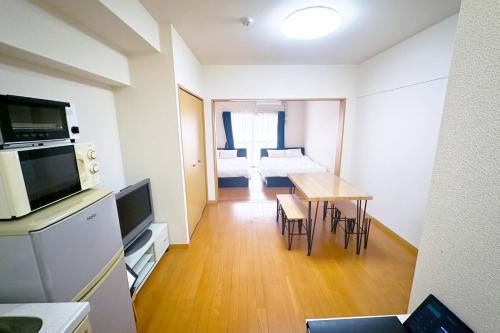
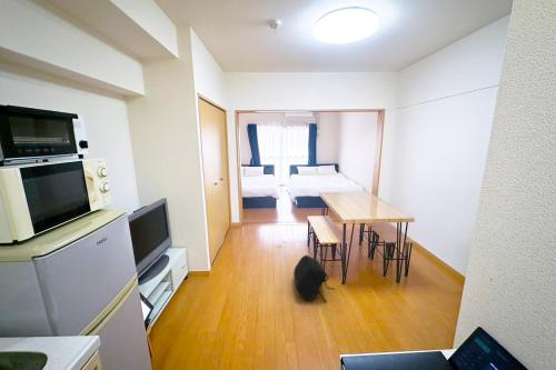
+ backpack [292,254,336,303]
